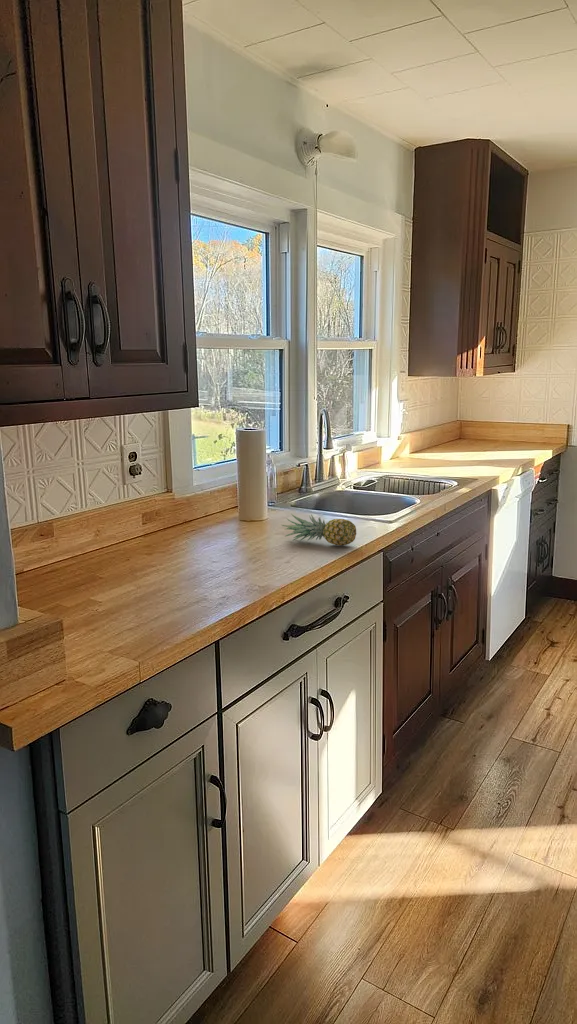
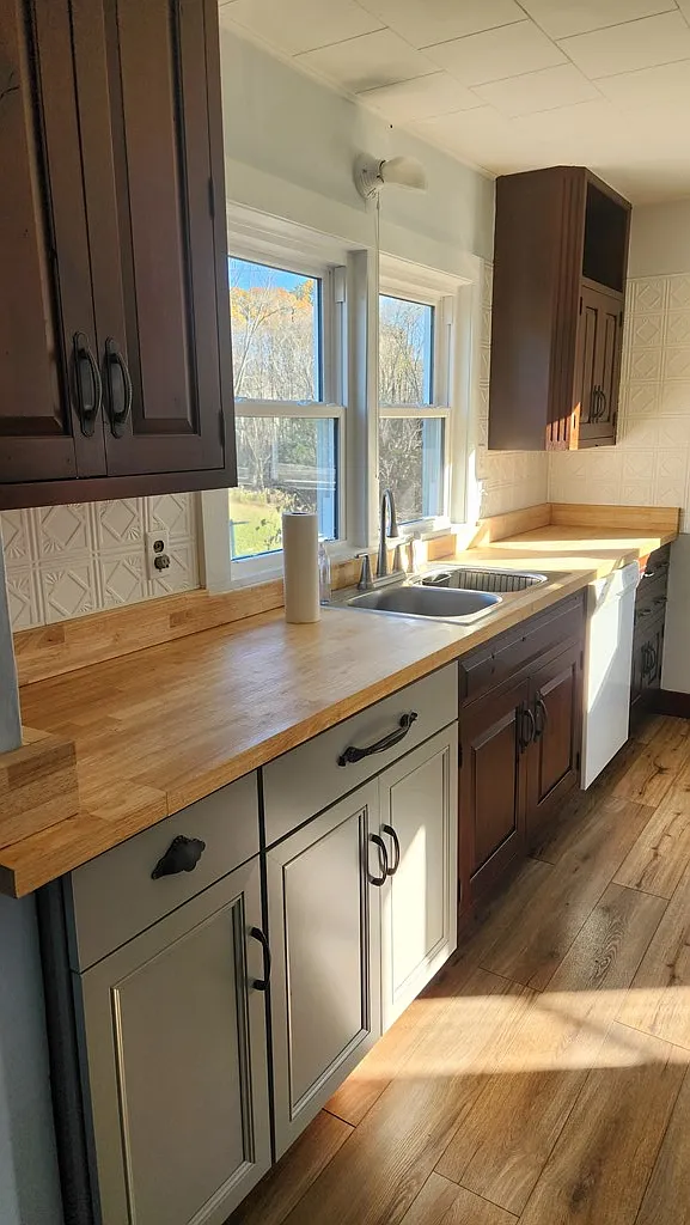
- fruit [281,514,357,546]
